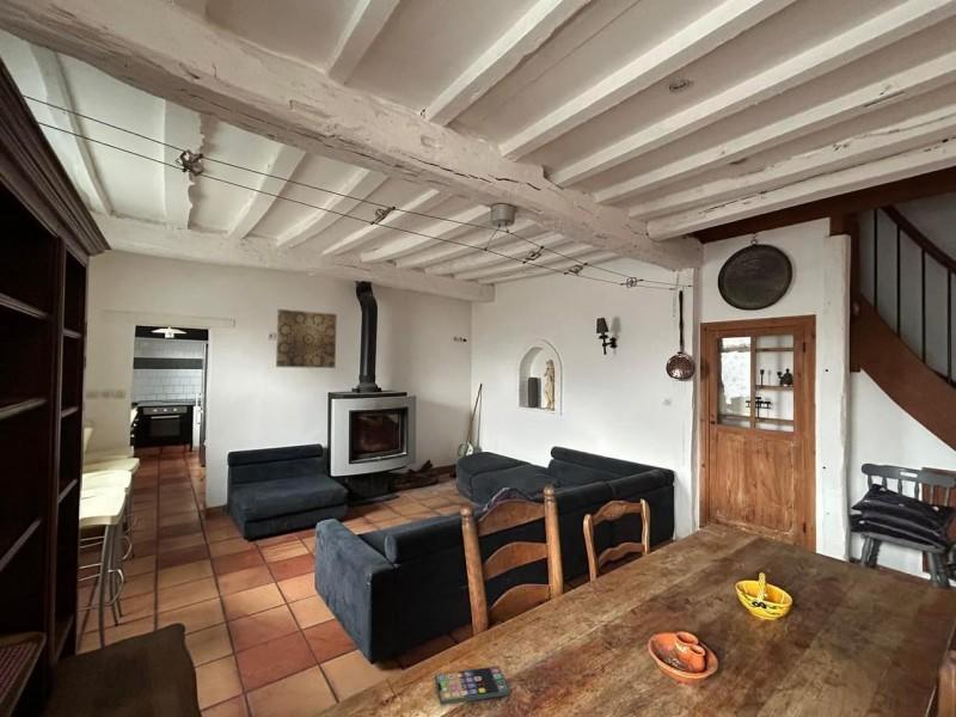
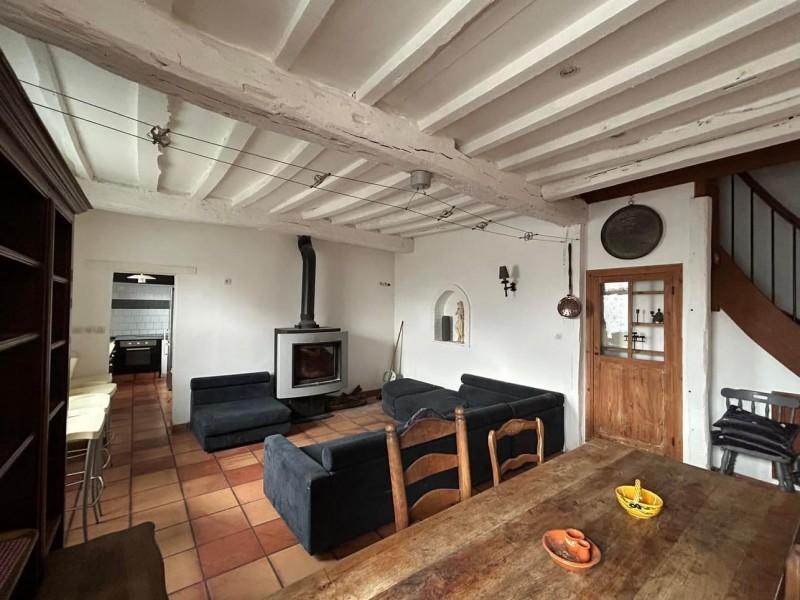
- wall art [275,308,338,369]
- smartphone [434,666,510,706]
